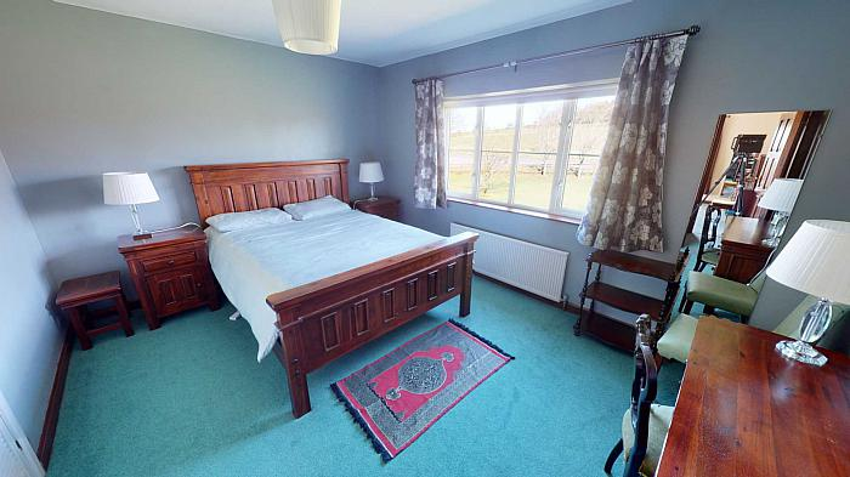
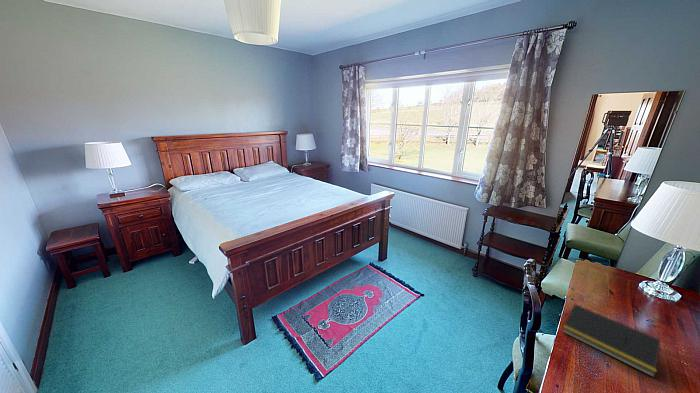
+ notepad [561,303,661,378]
